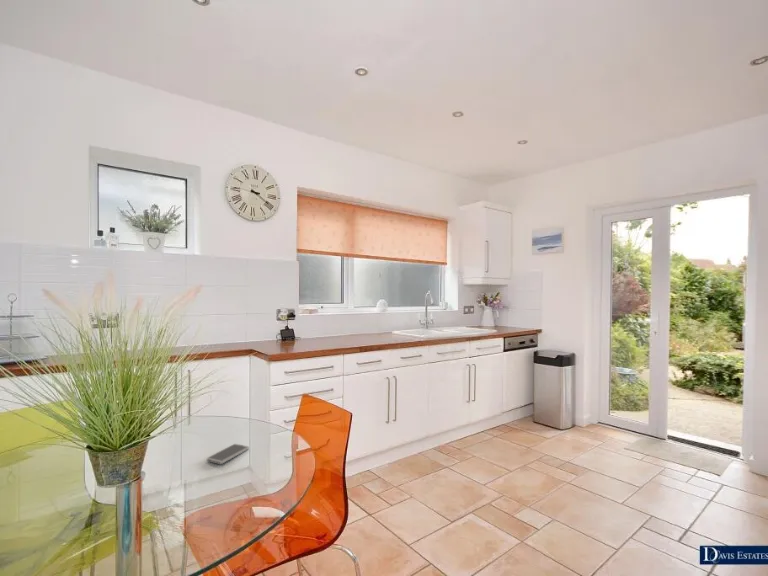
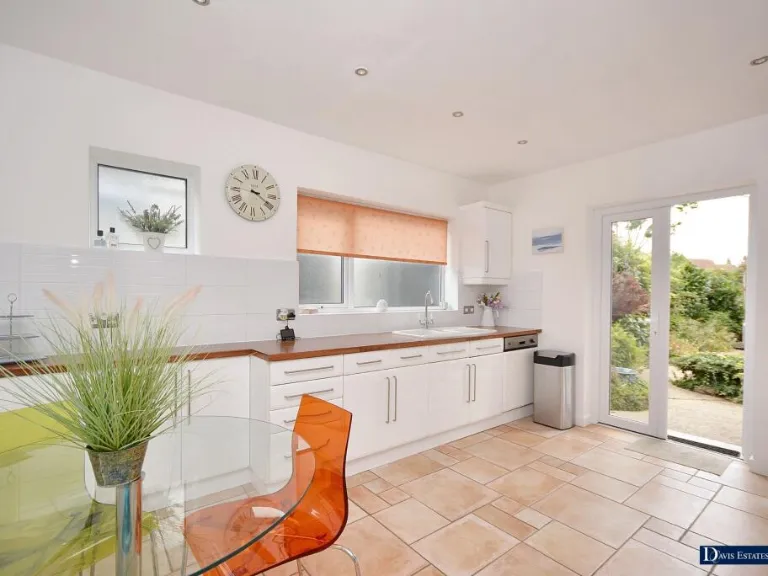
- smartphone [206,443,250,465]
